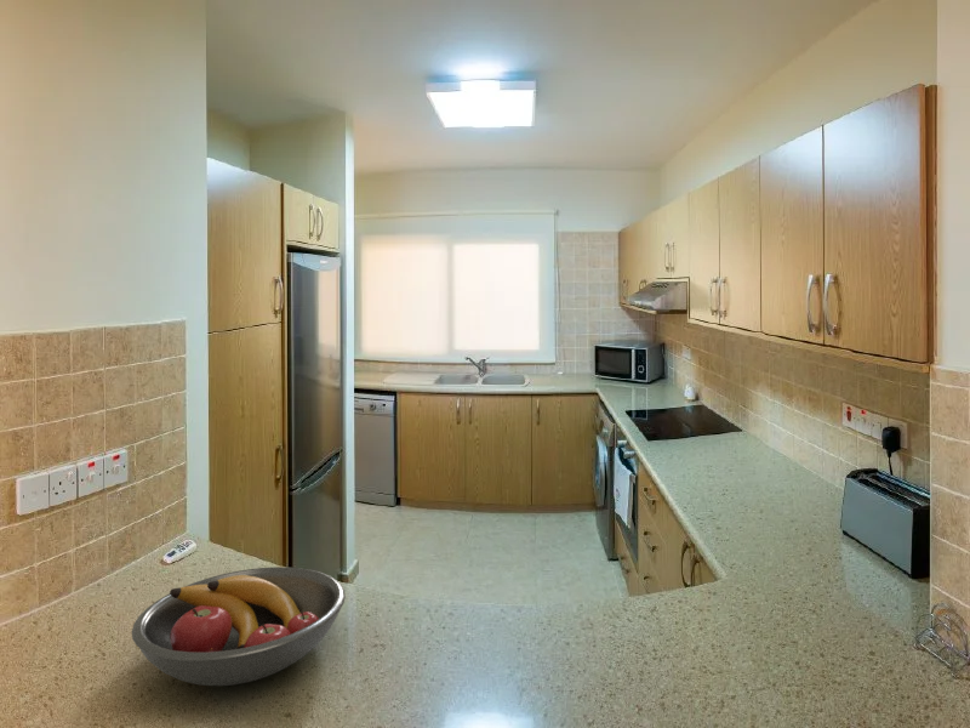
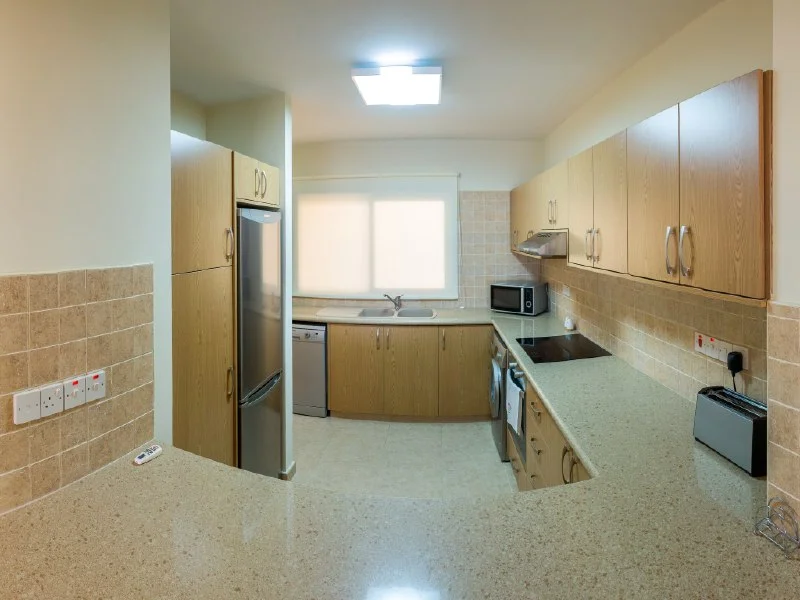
- fruit bowl [131,565,347,687]
